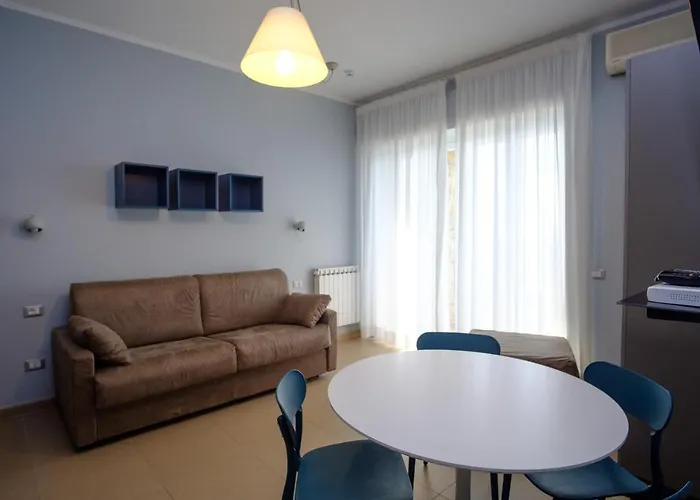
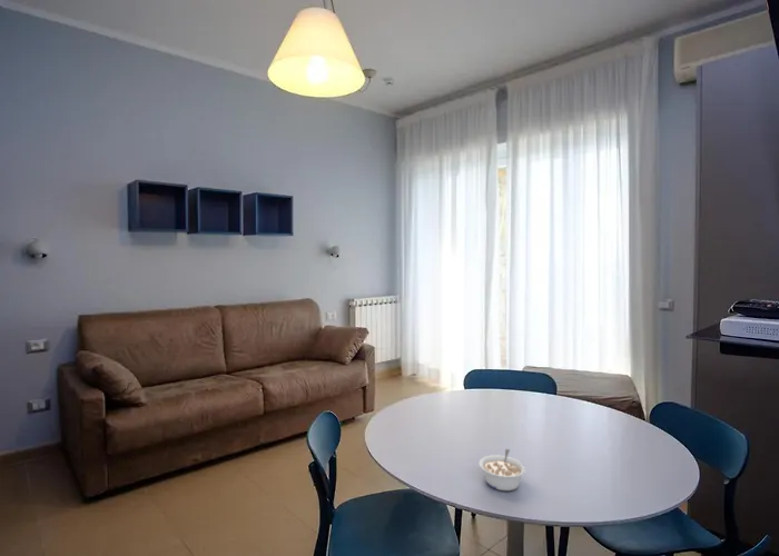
+ legume [477,448,527,492]
